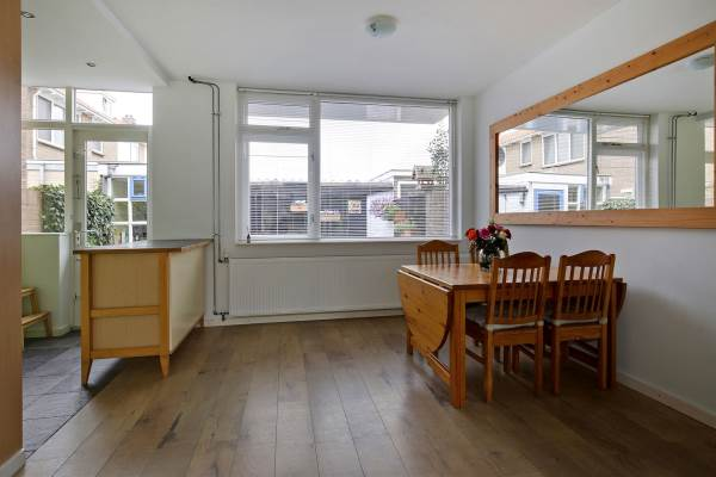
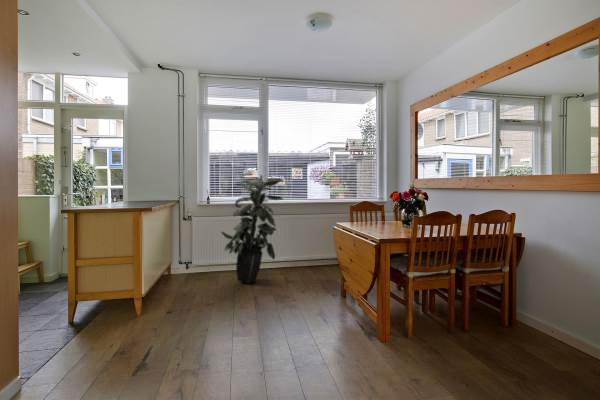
+ indoor plant [220,172,285,285]
